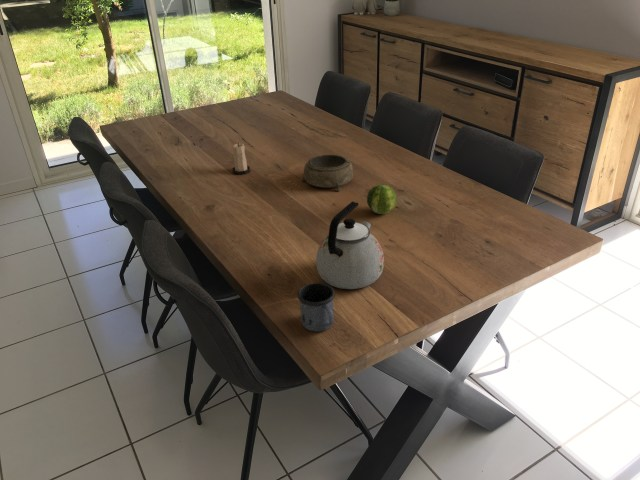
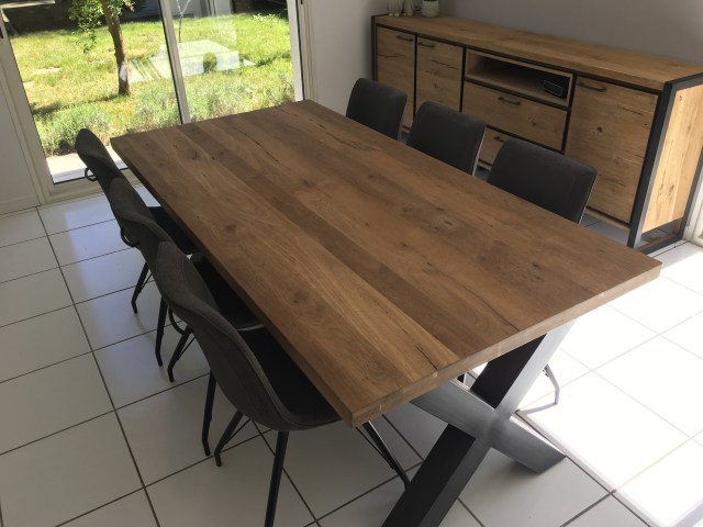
- fruit [366,183,397,215]
- mug [297,282,336,332]
- candle [232,142,251,175]
- decorative bowl [301,154,354,193]
- kettle [315,200,385,290]
